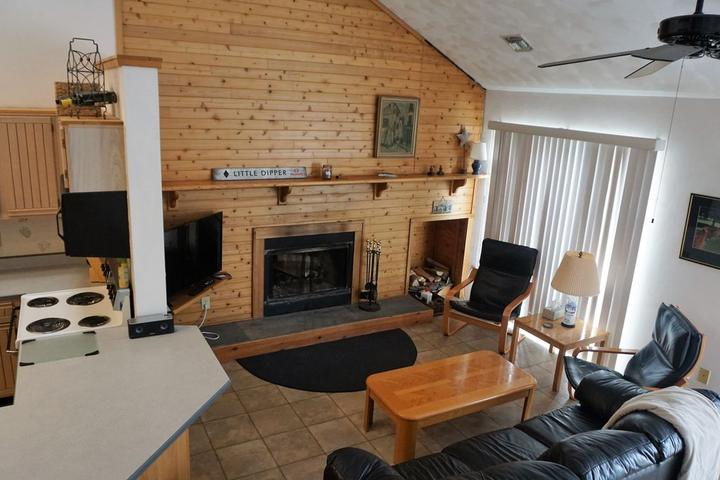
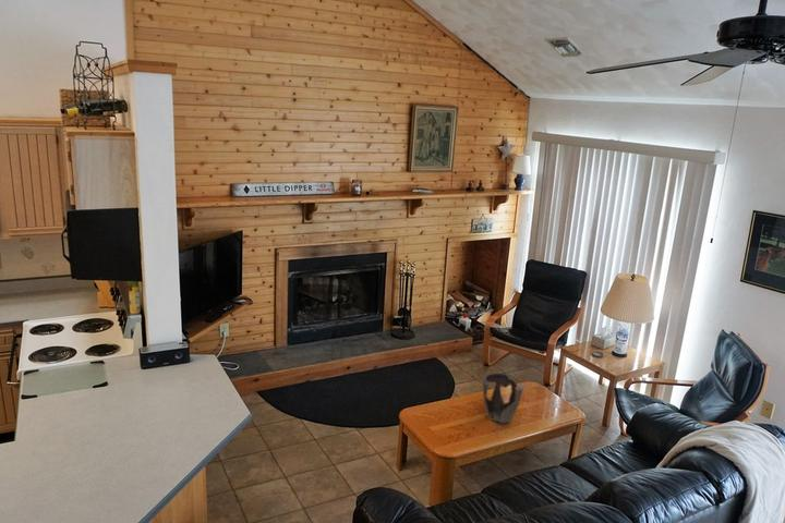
+ decorative bowl [481,372,527,425]
